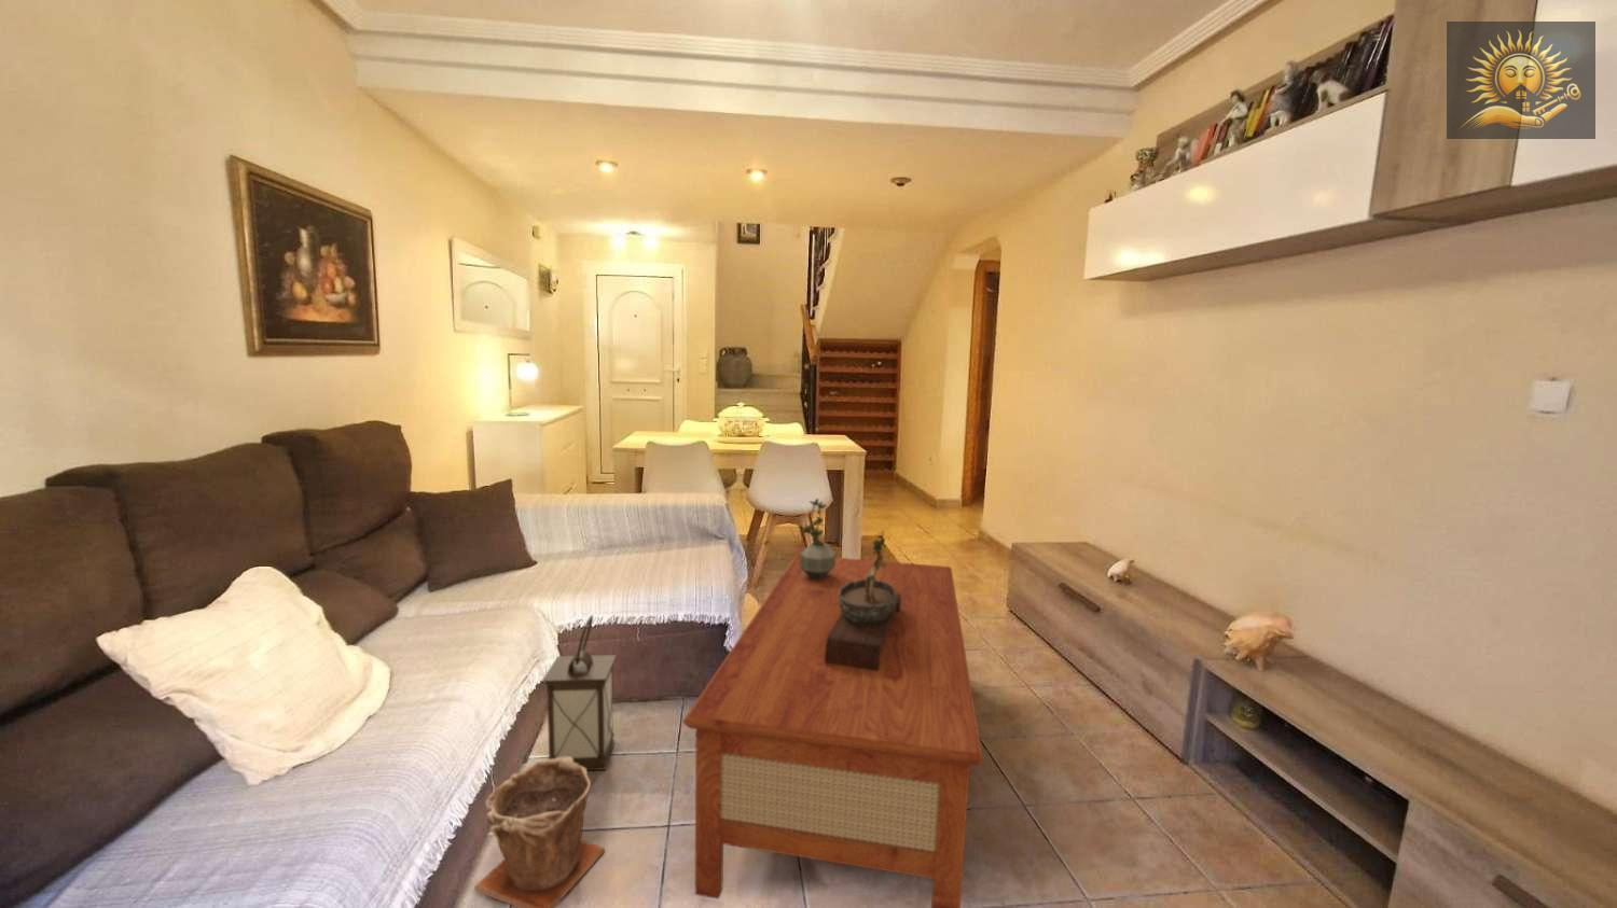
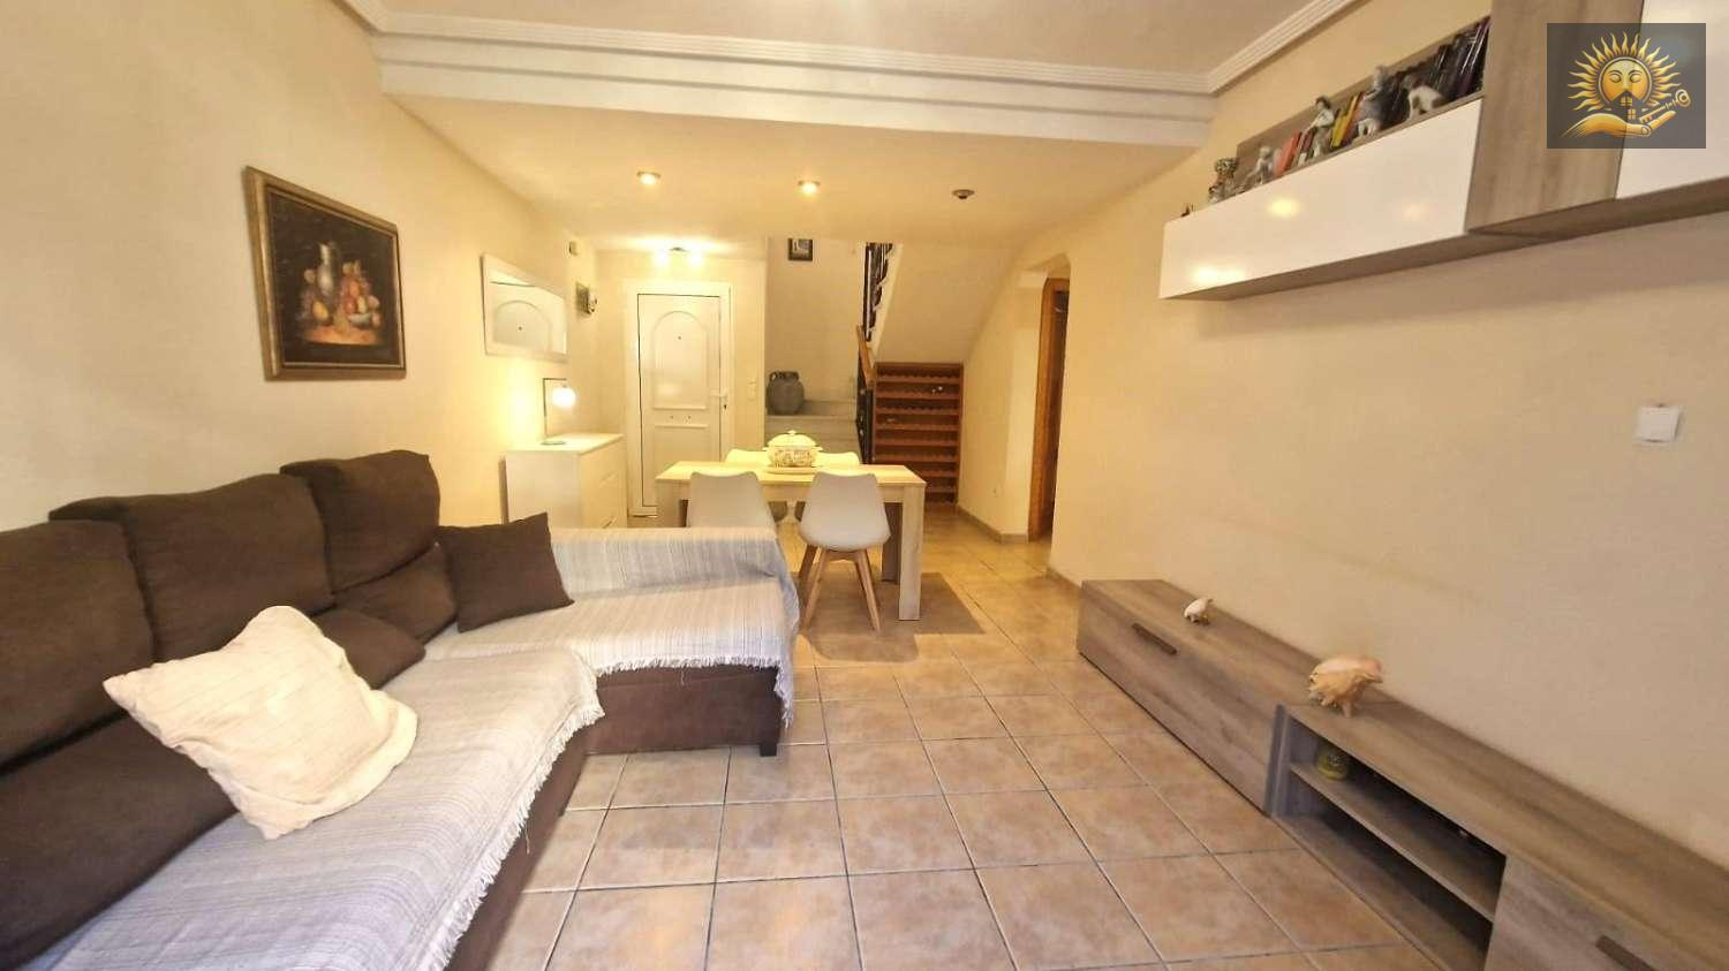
- bonsai tree [825,528,901,672]
- plant pot [473,756,606,908]
- coffee table [681,554,984,908]
- potted plant [797,496,836,578]
- lantern [541,614,617,771]
